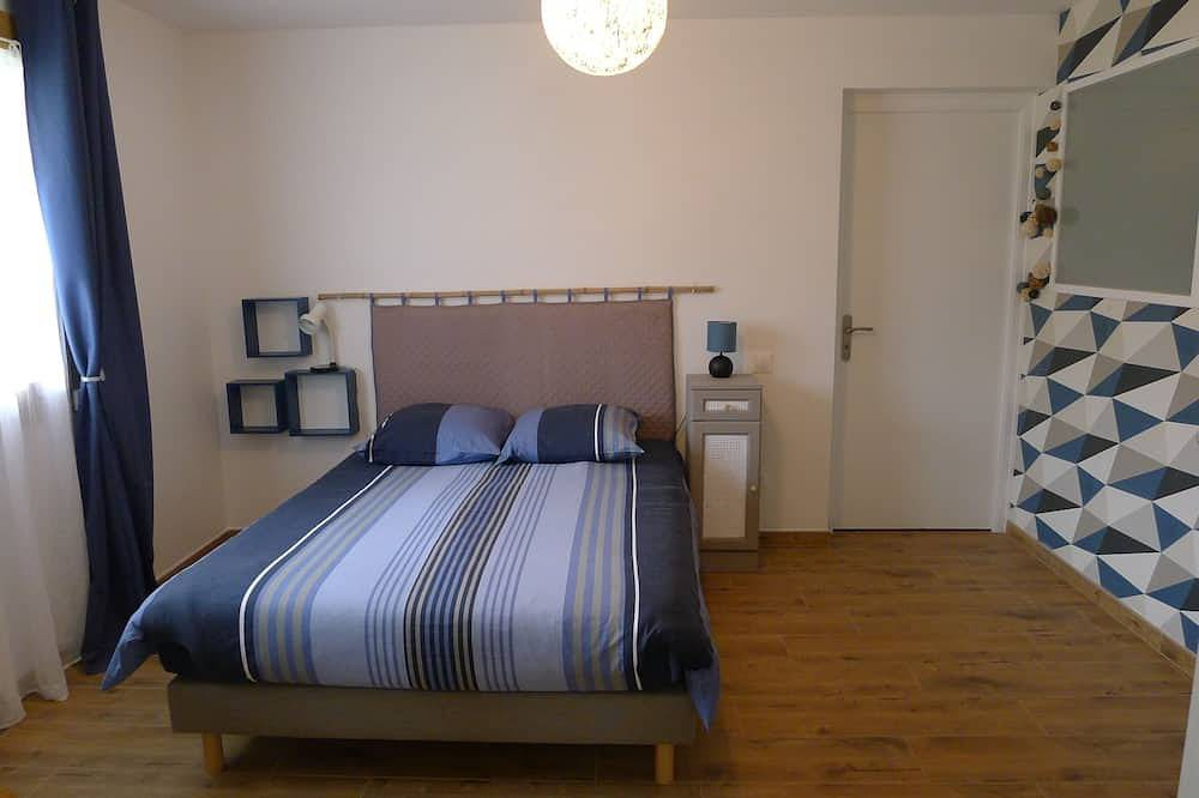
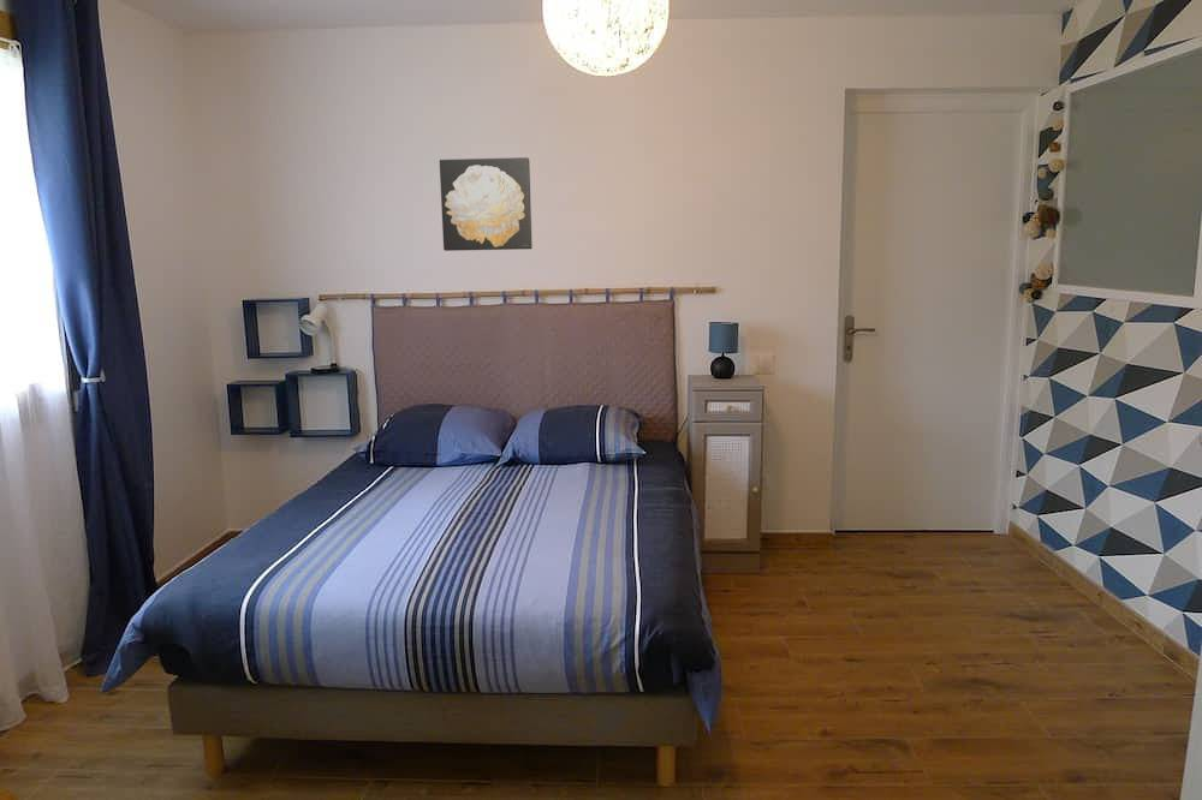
+ wall art [439,156,534,252]
